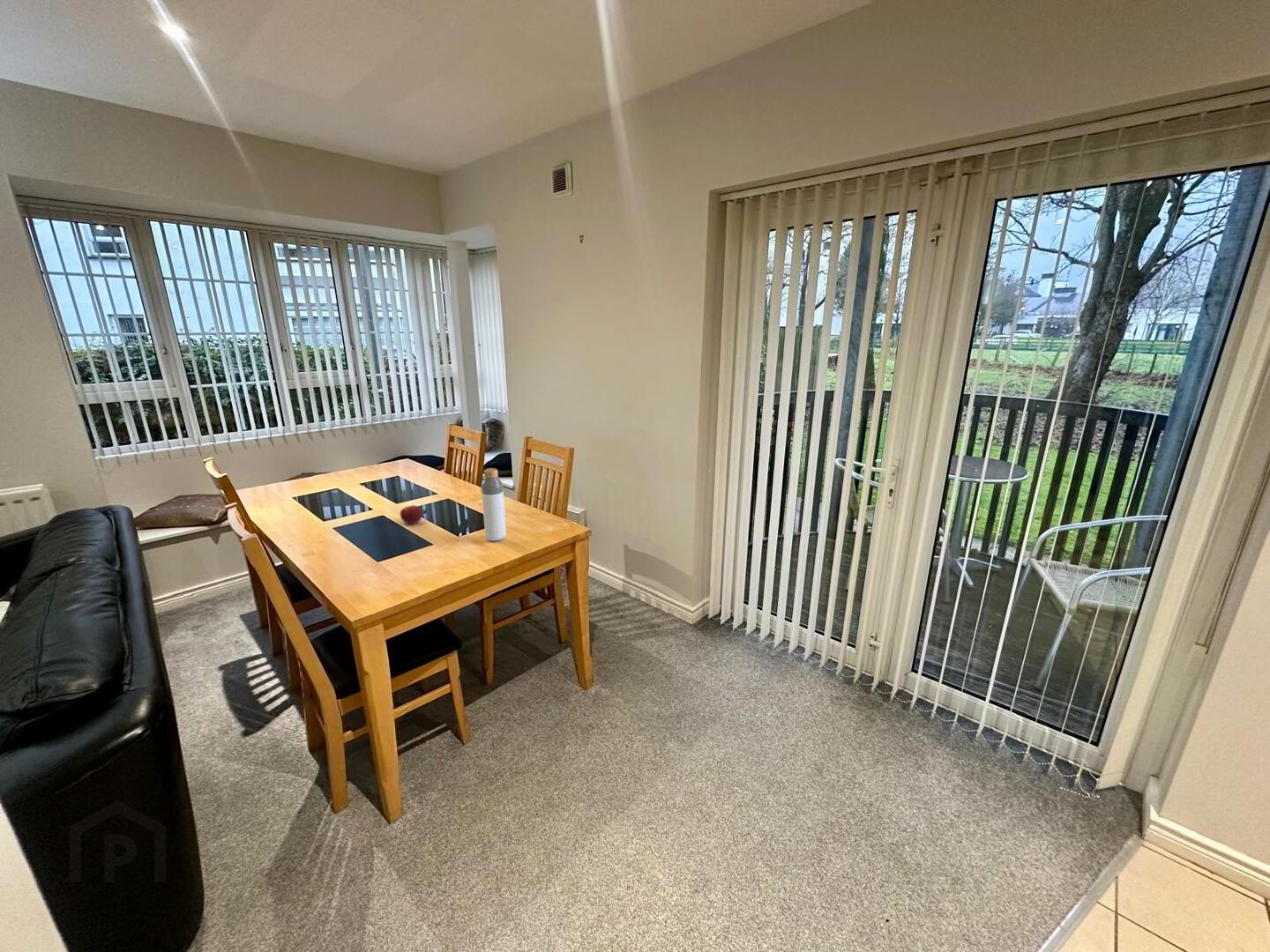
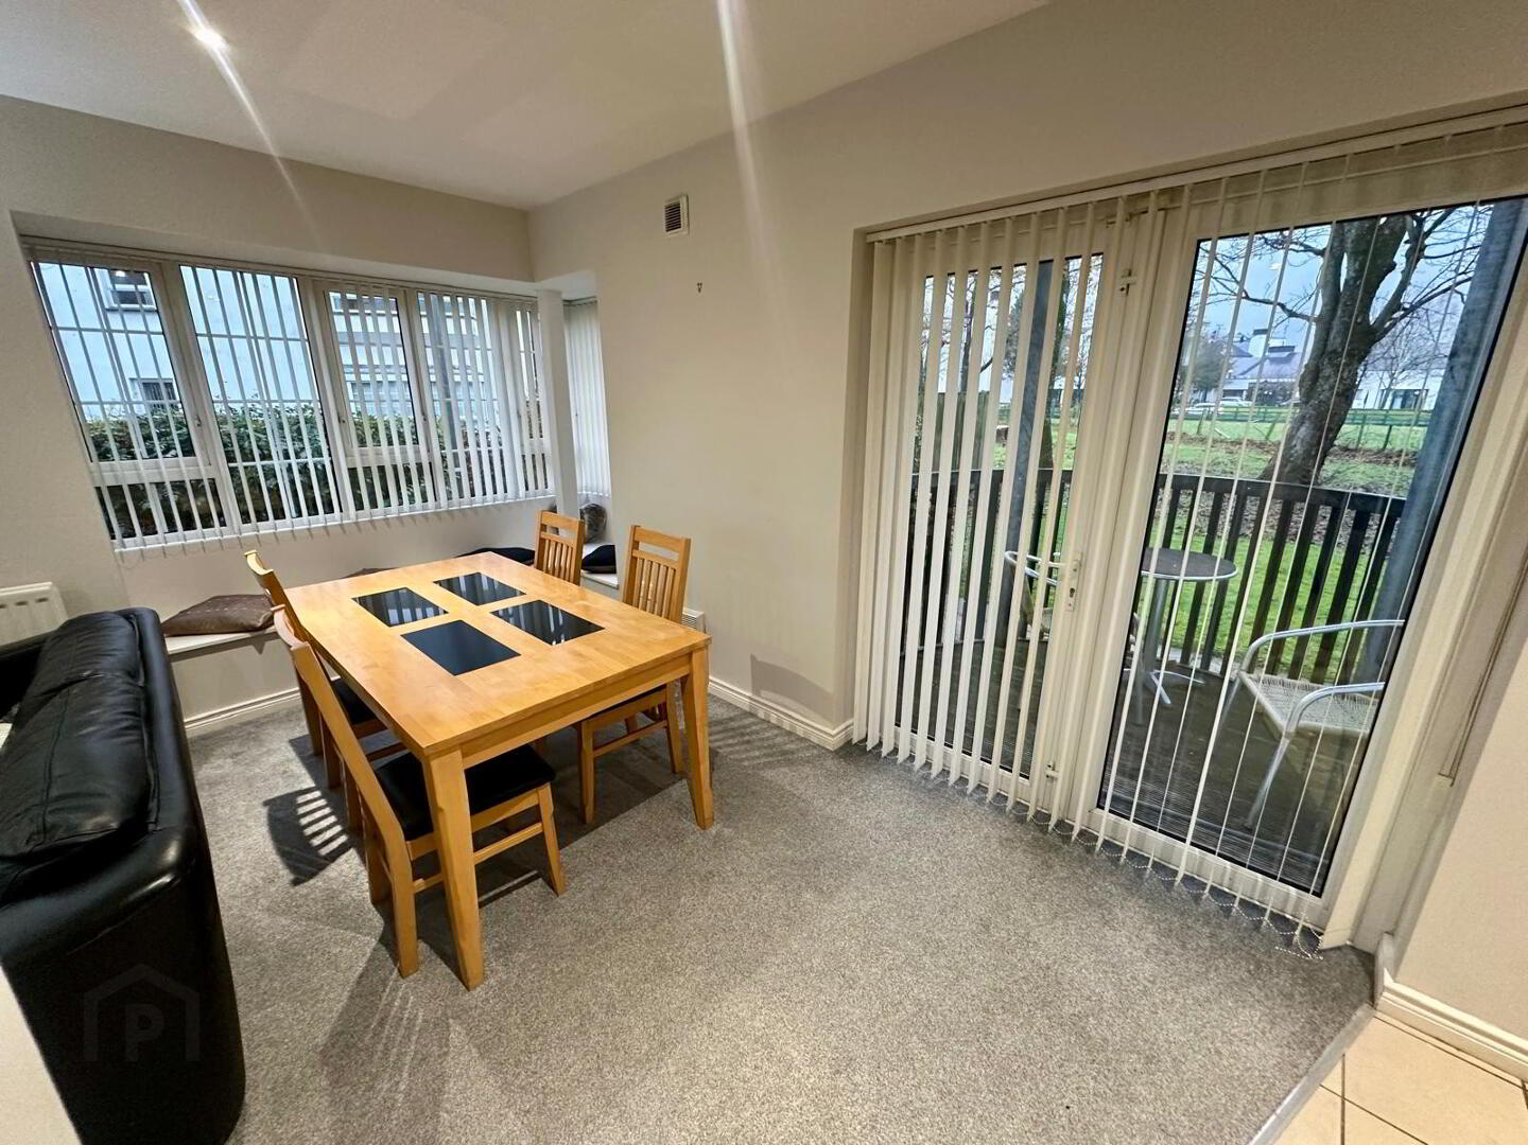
- fruit [399,504,423,524]
- bottle [481,467,507,542]
